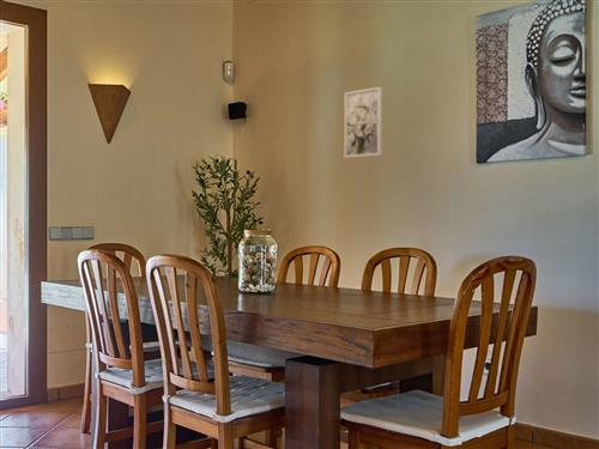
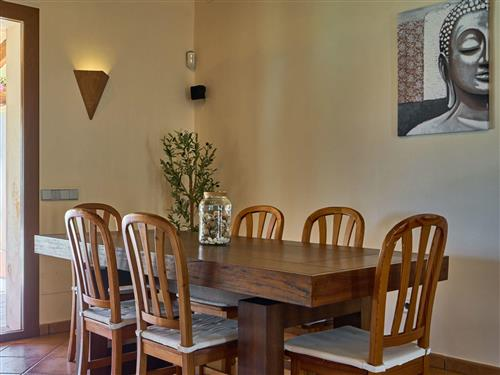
- wall art [344,86,383,159]
